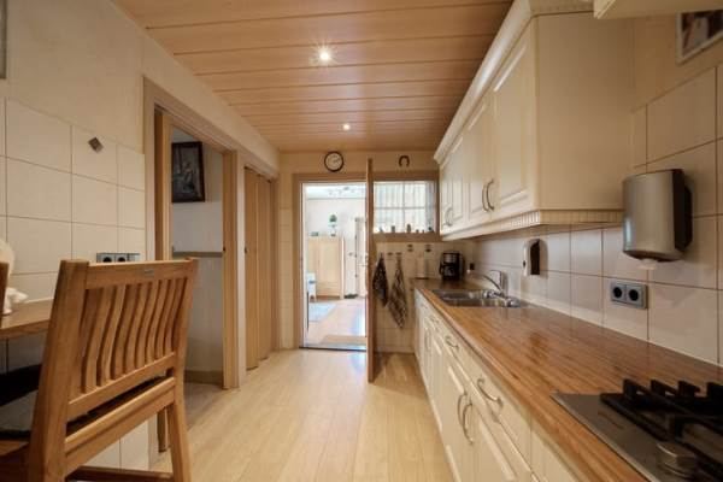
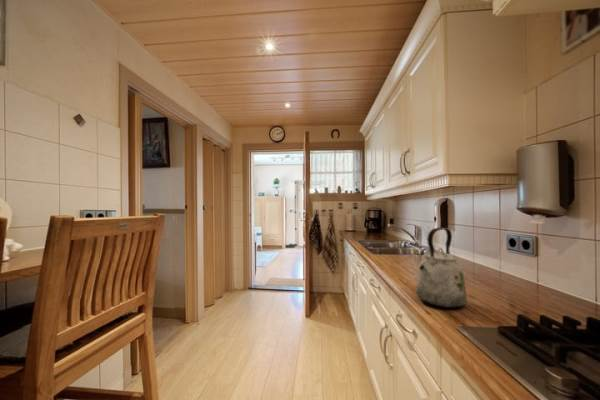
+ kettle [415,227,468,309]
